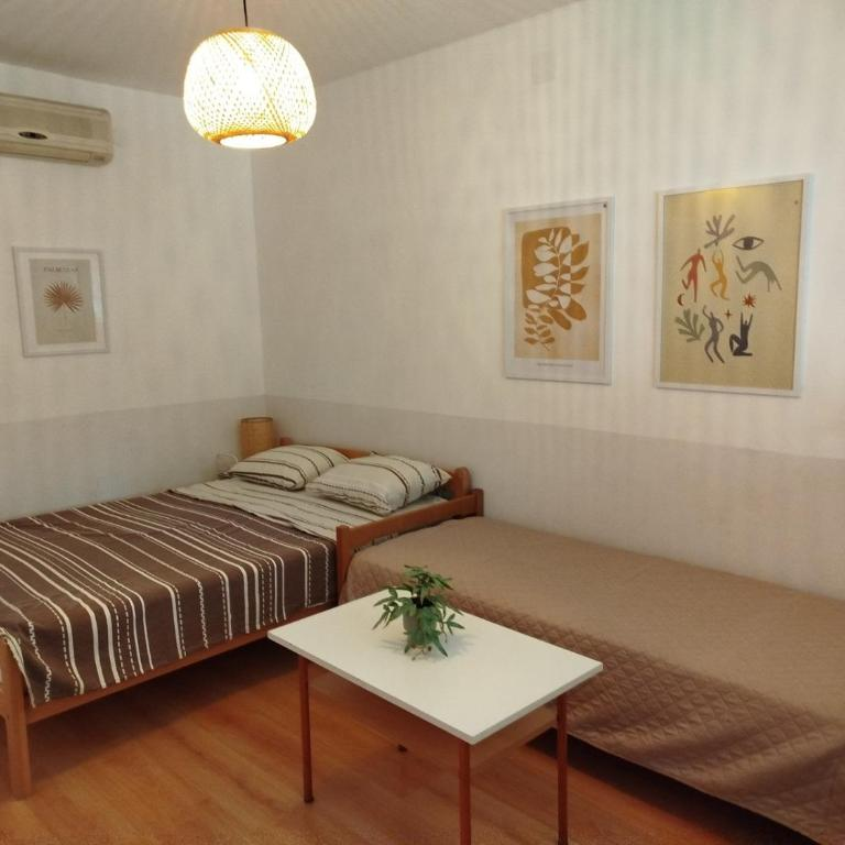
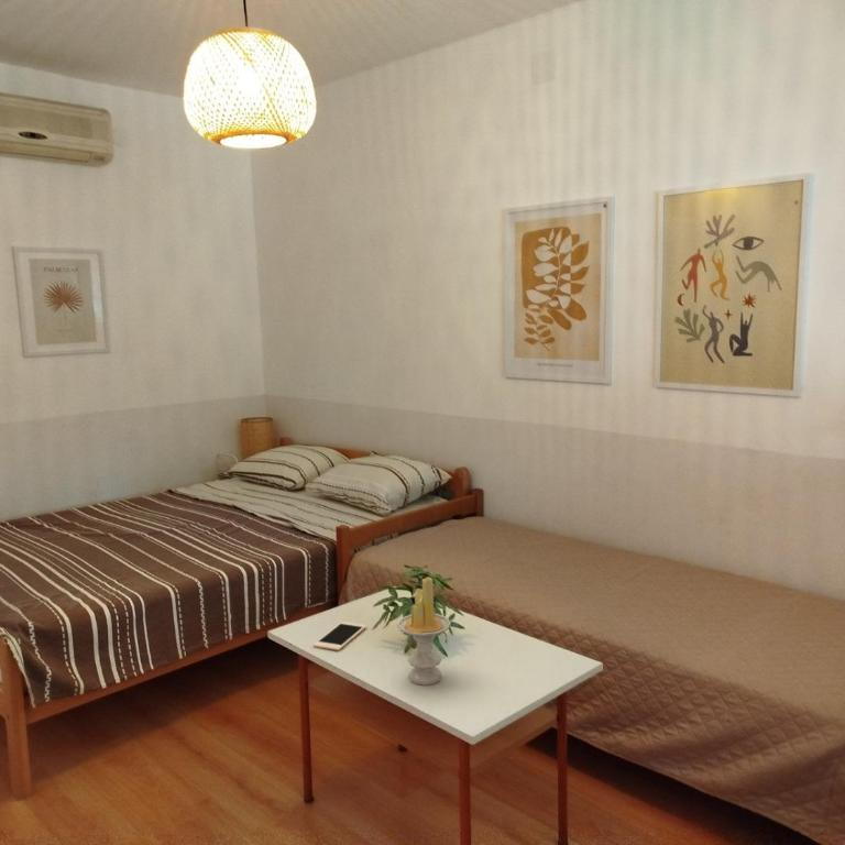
+ candle [396,577,452,687]
+ cell phone [312,621,367,651]
